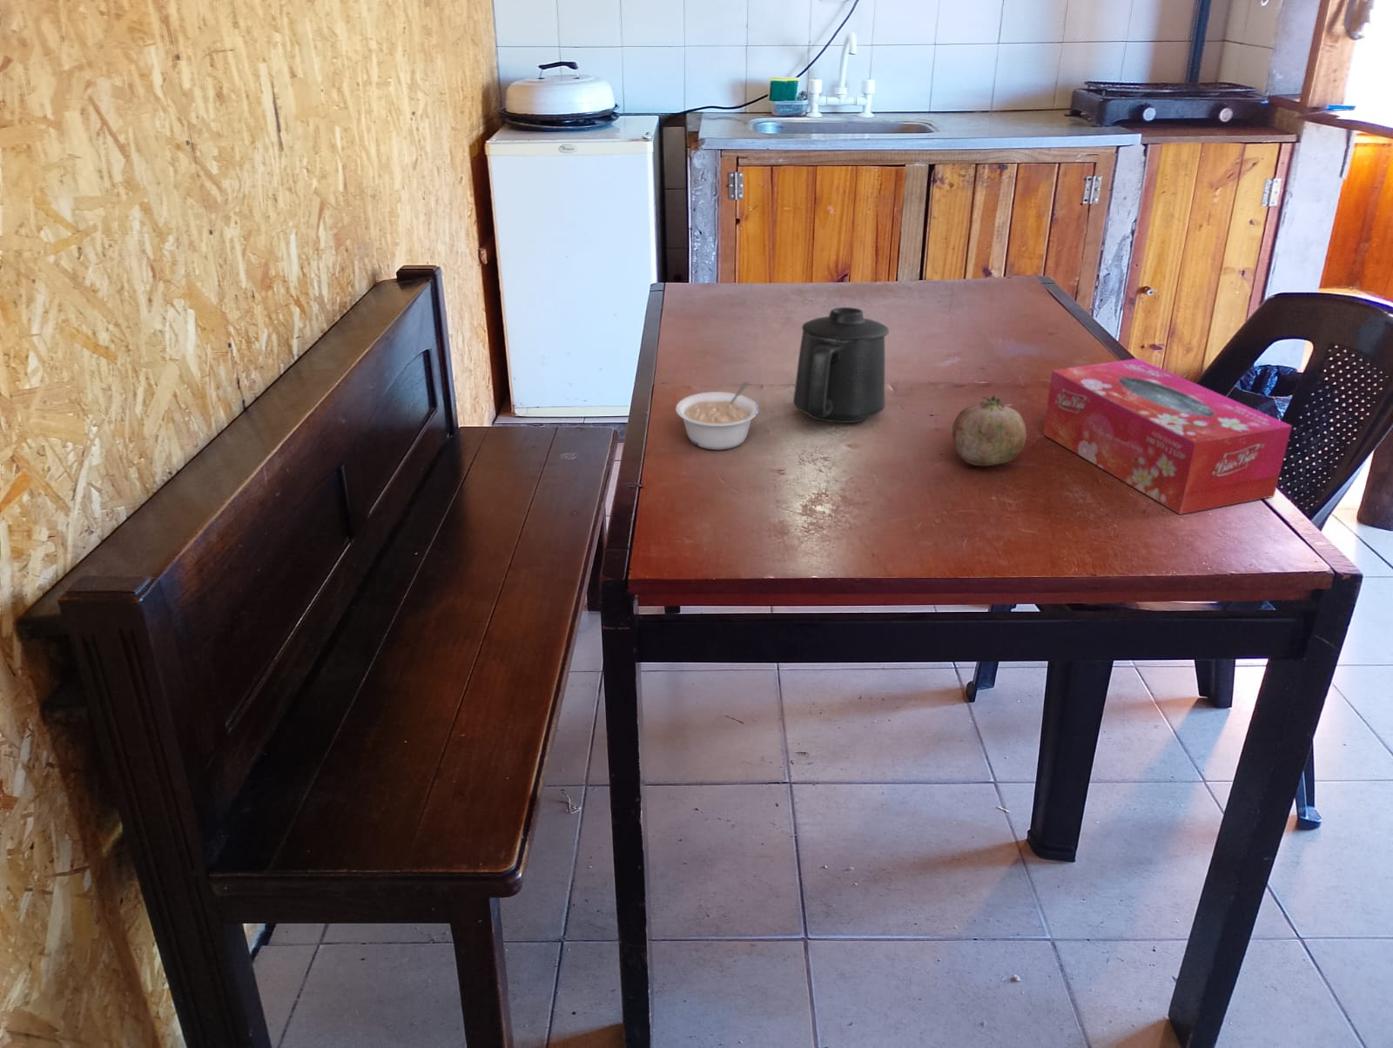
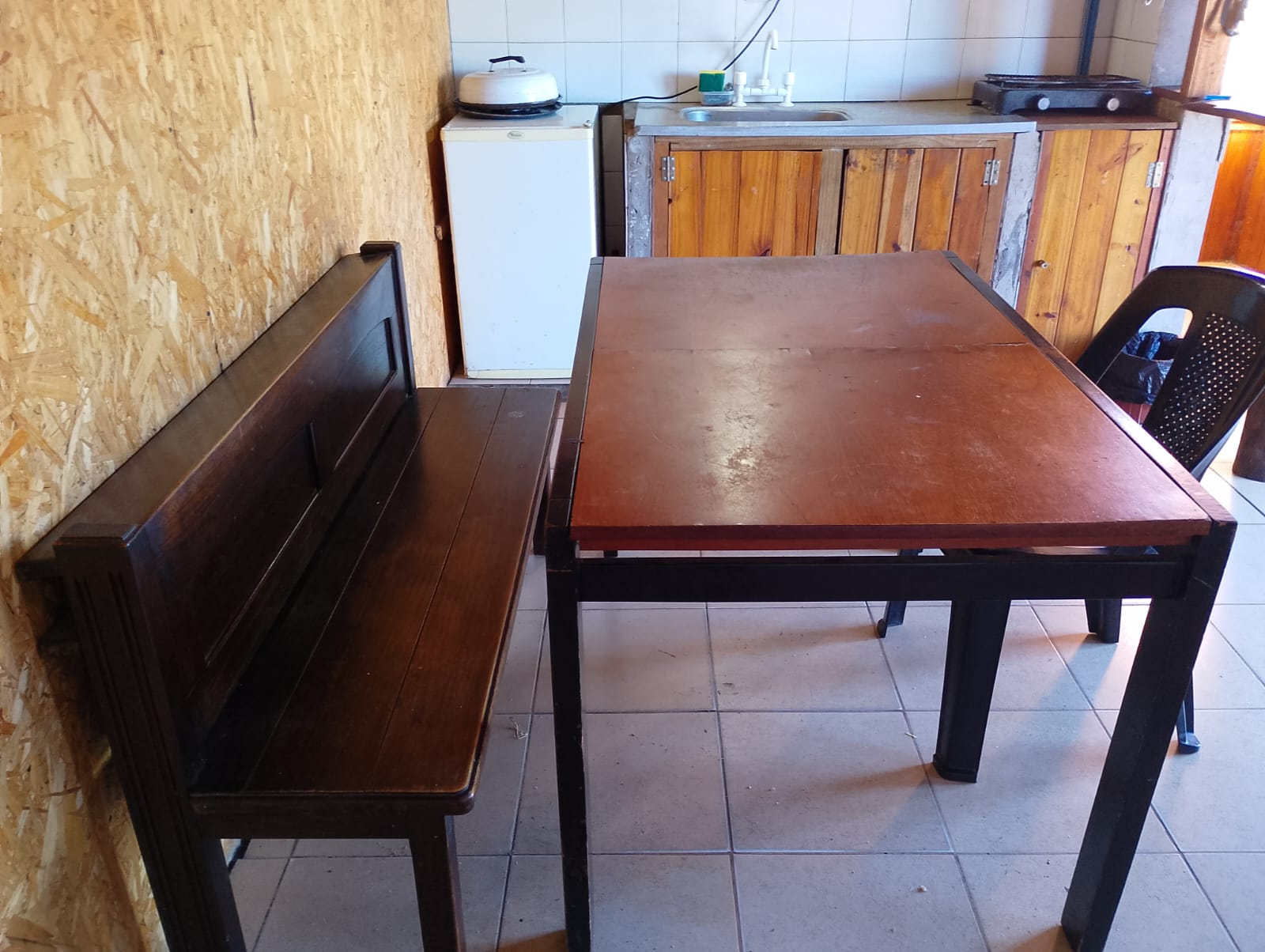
- mug [792,306,890,424]
- fruit [951,393,1027,467]
- tissue box [1042,358,1293,515]
- legume [675,381,760,451]
